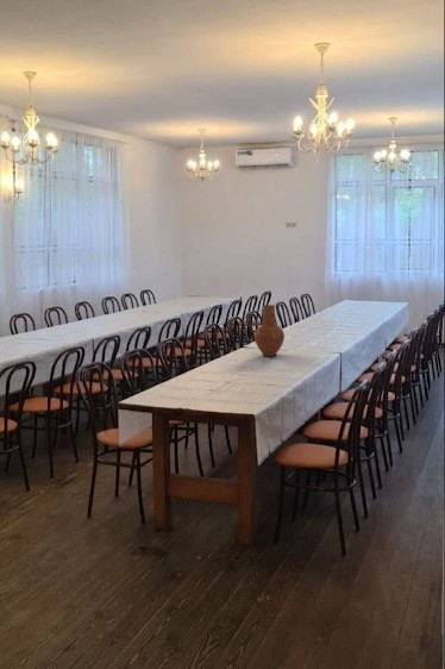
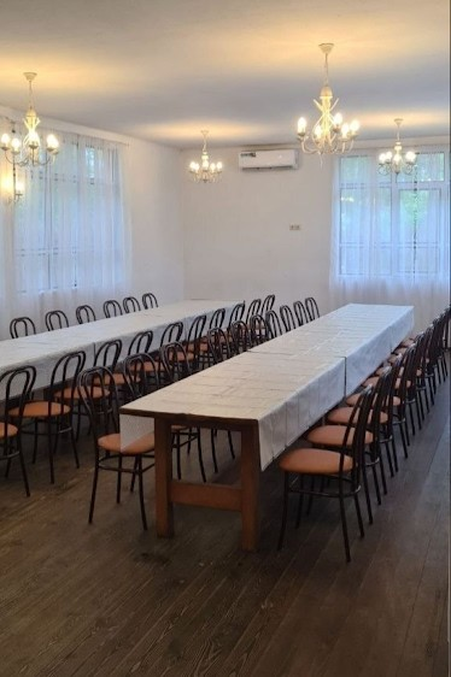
- vase [253,304,286,357]
